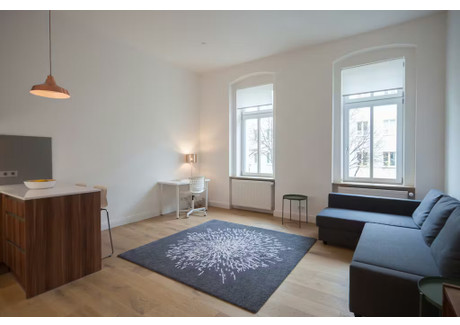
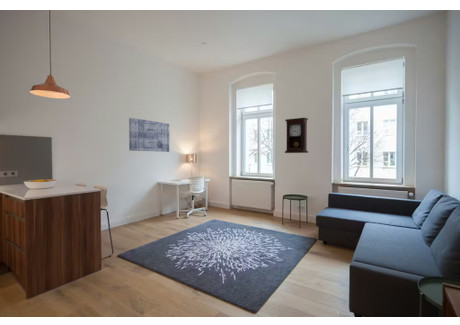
+ pendulum clock [284,117,309,154]
+ wall art [128,117,170,153]
